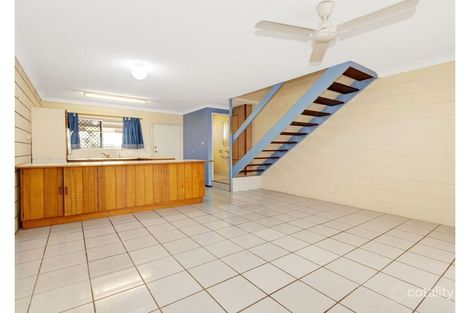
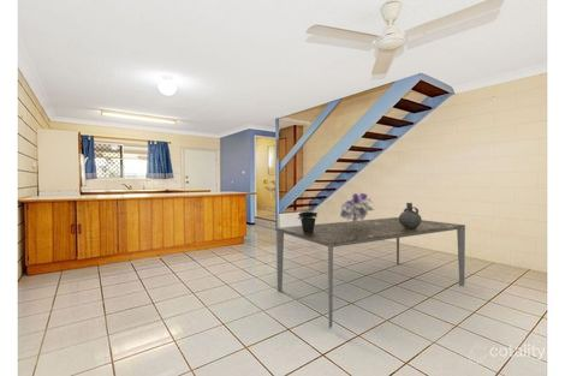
+ dining table [275,216,466,329]
+ ceramic jug [398,202,423,229]
+ potted plant [297,193,320,233]
+ bouquet [339,192,376,221]
